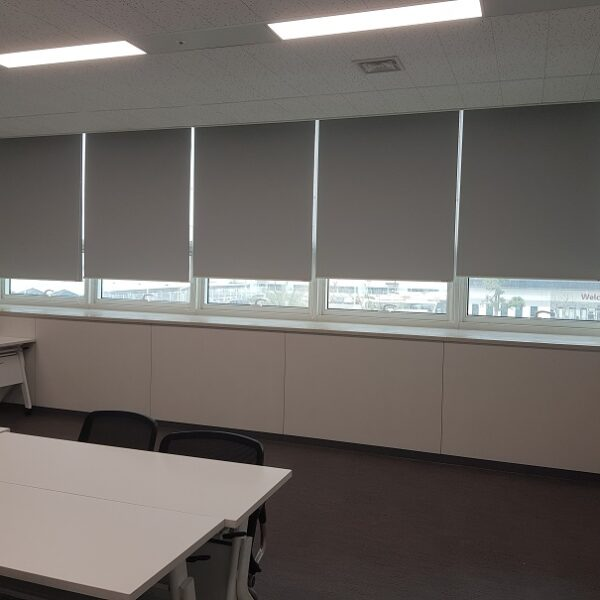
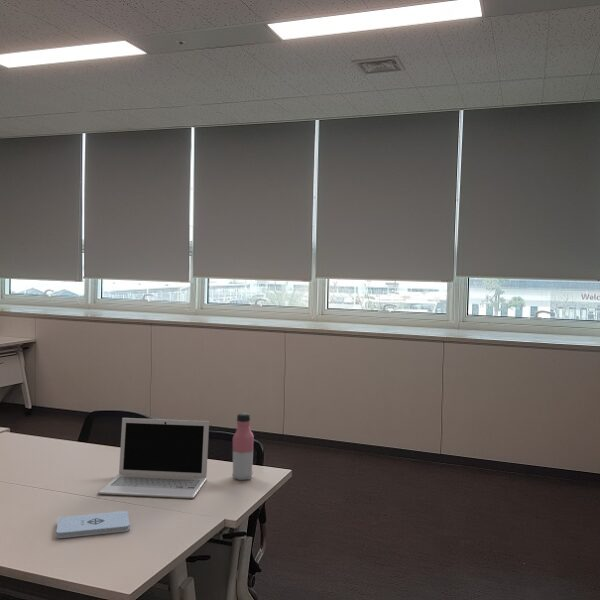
+ water bottle [231,412,255,481]
+ laptop [97,417,210,499]
+ notepad [55,510,130,539]
